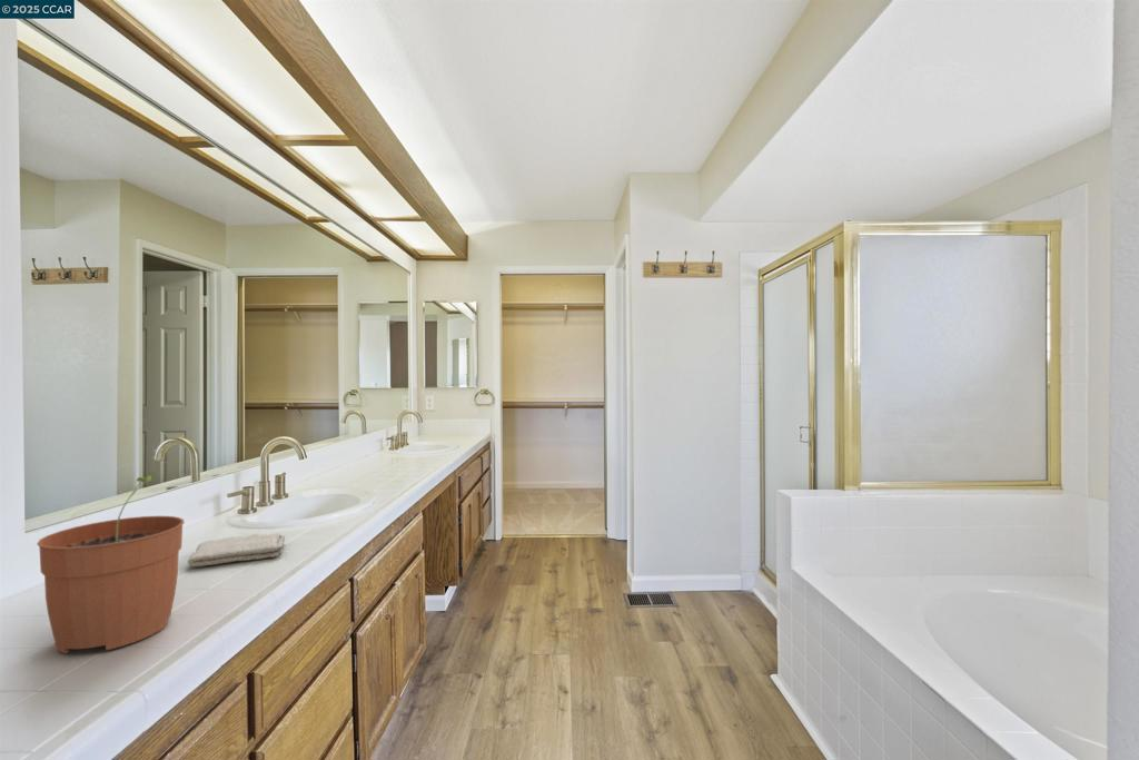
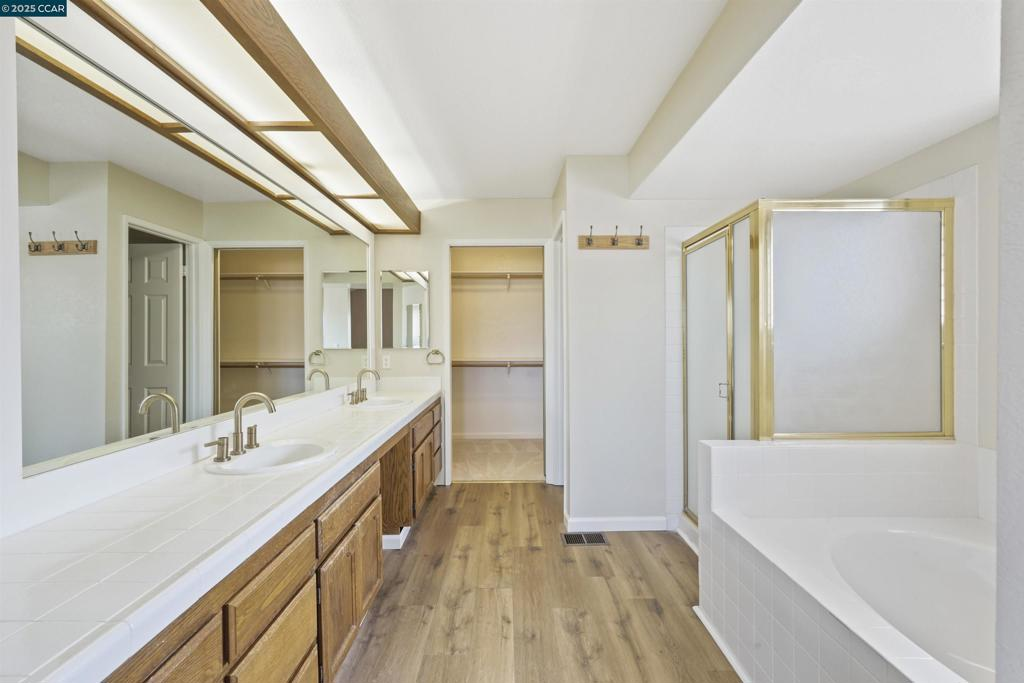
- washcloth [187,532,286,567]
- plant pot [36,474,186,655]
